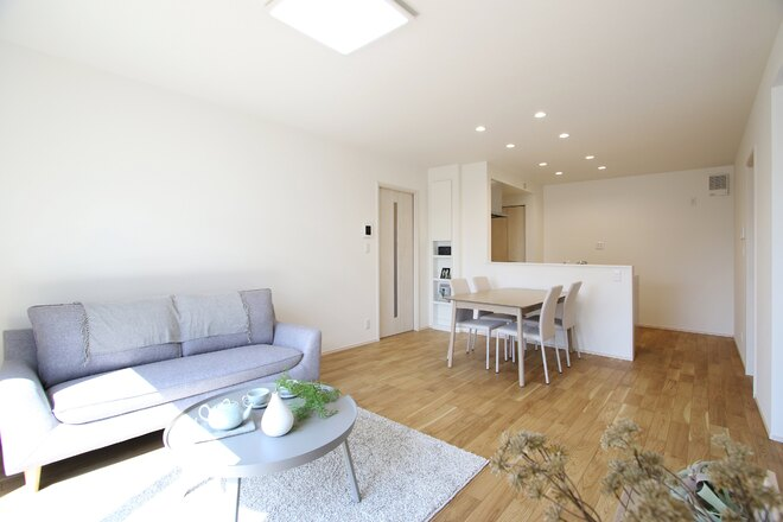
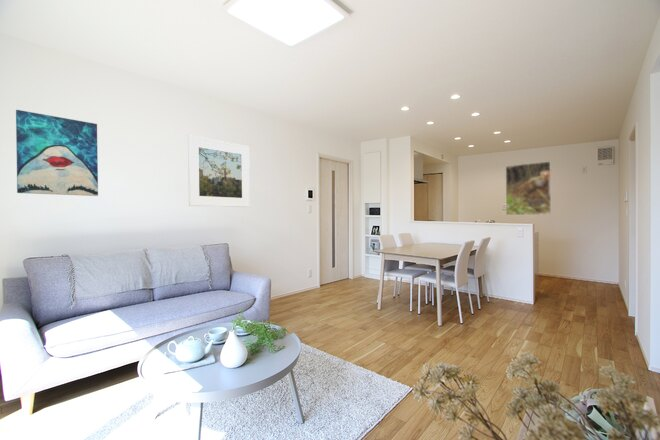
+ wall art [15,109,99,197]
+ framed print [505,161,552,216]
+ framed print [187,134,251,208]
